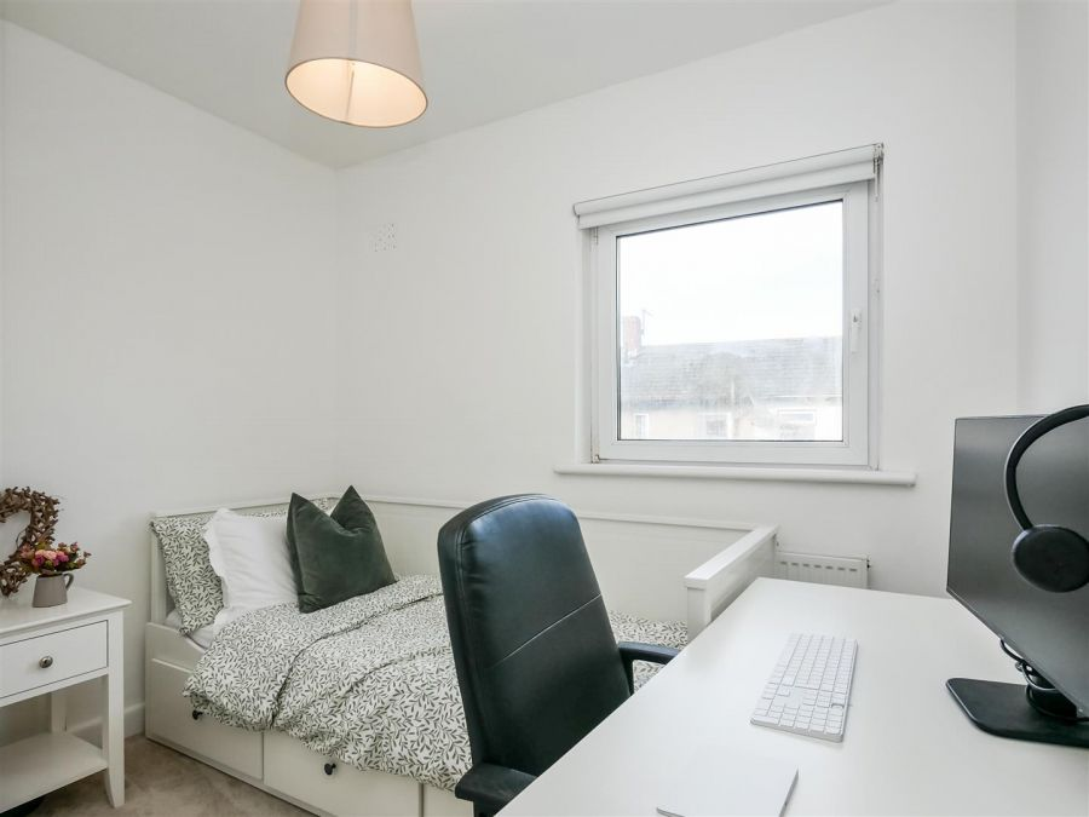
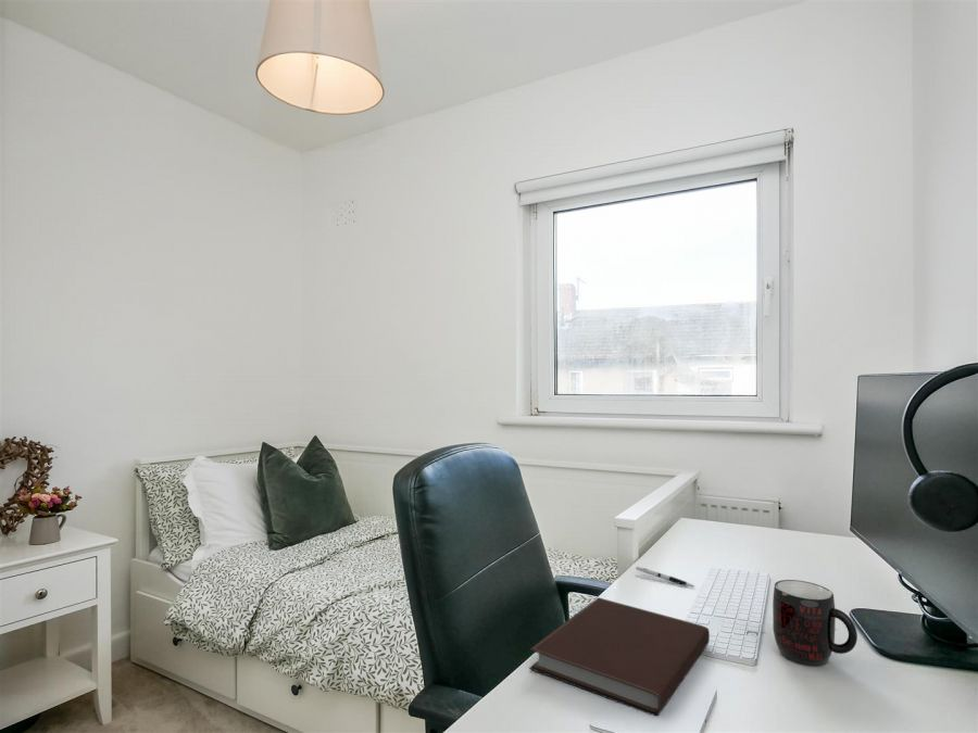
+ pen [635,566,695,587]
+ mug [772,579,858,667]
+ notebook [528,596,711,717]
